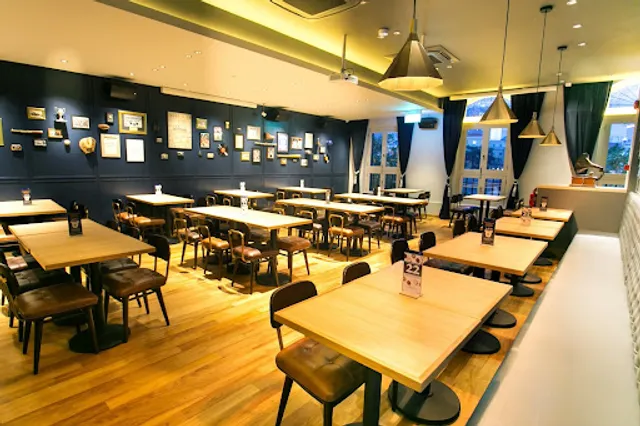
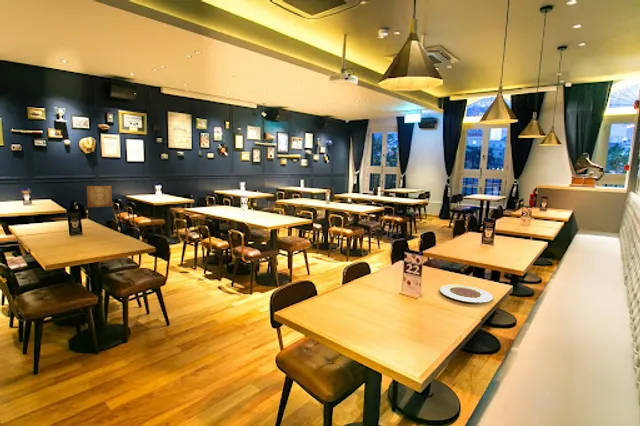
+ plate [439,284,494,304]
+ wall art [86,185,113,208]
